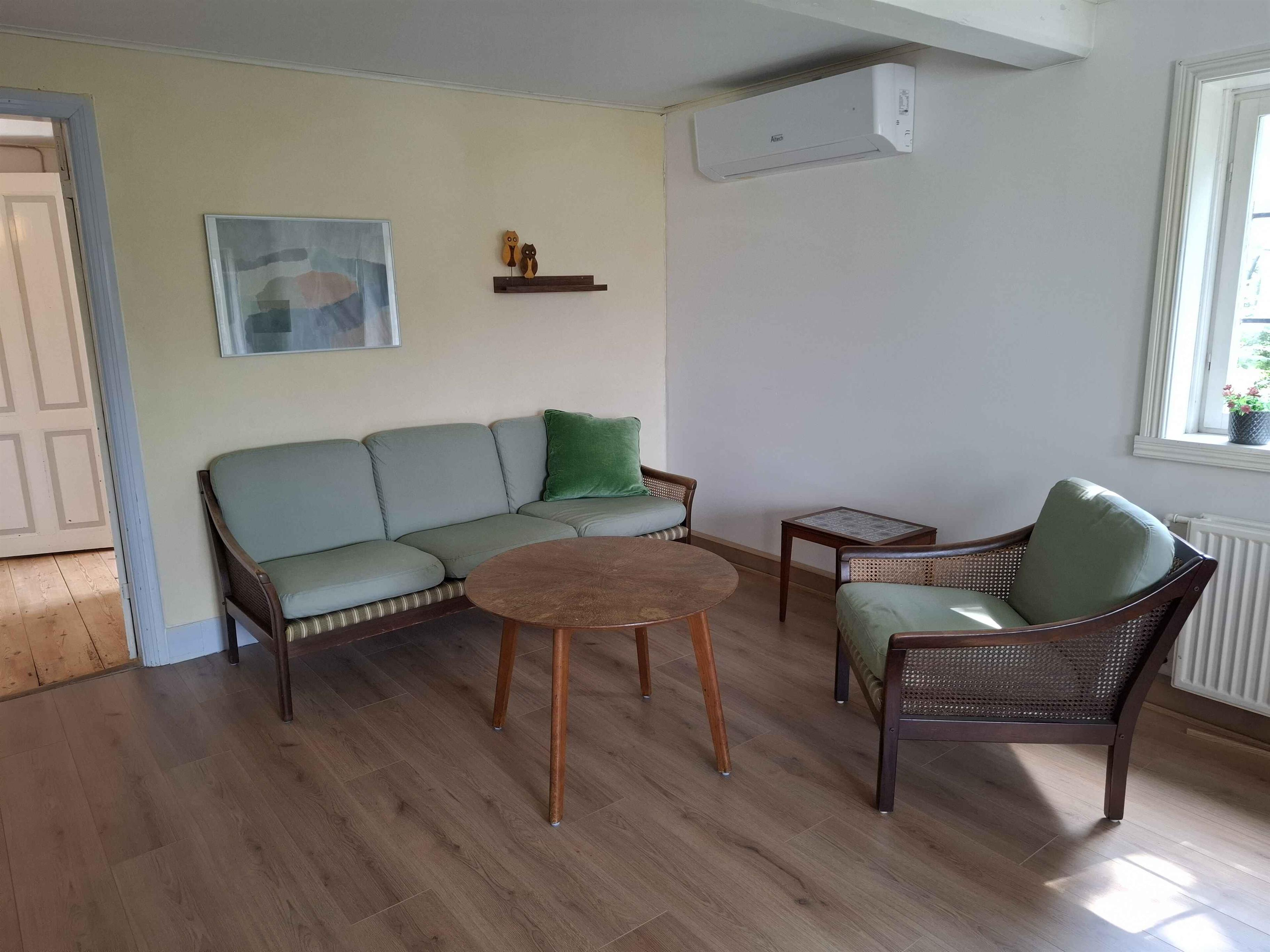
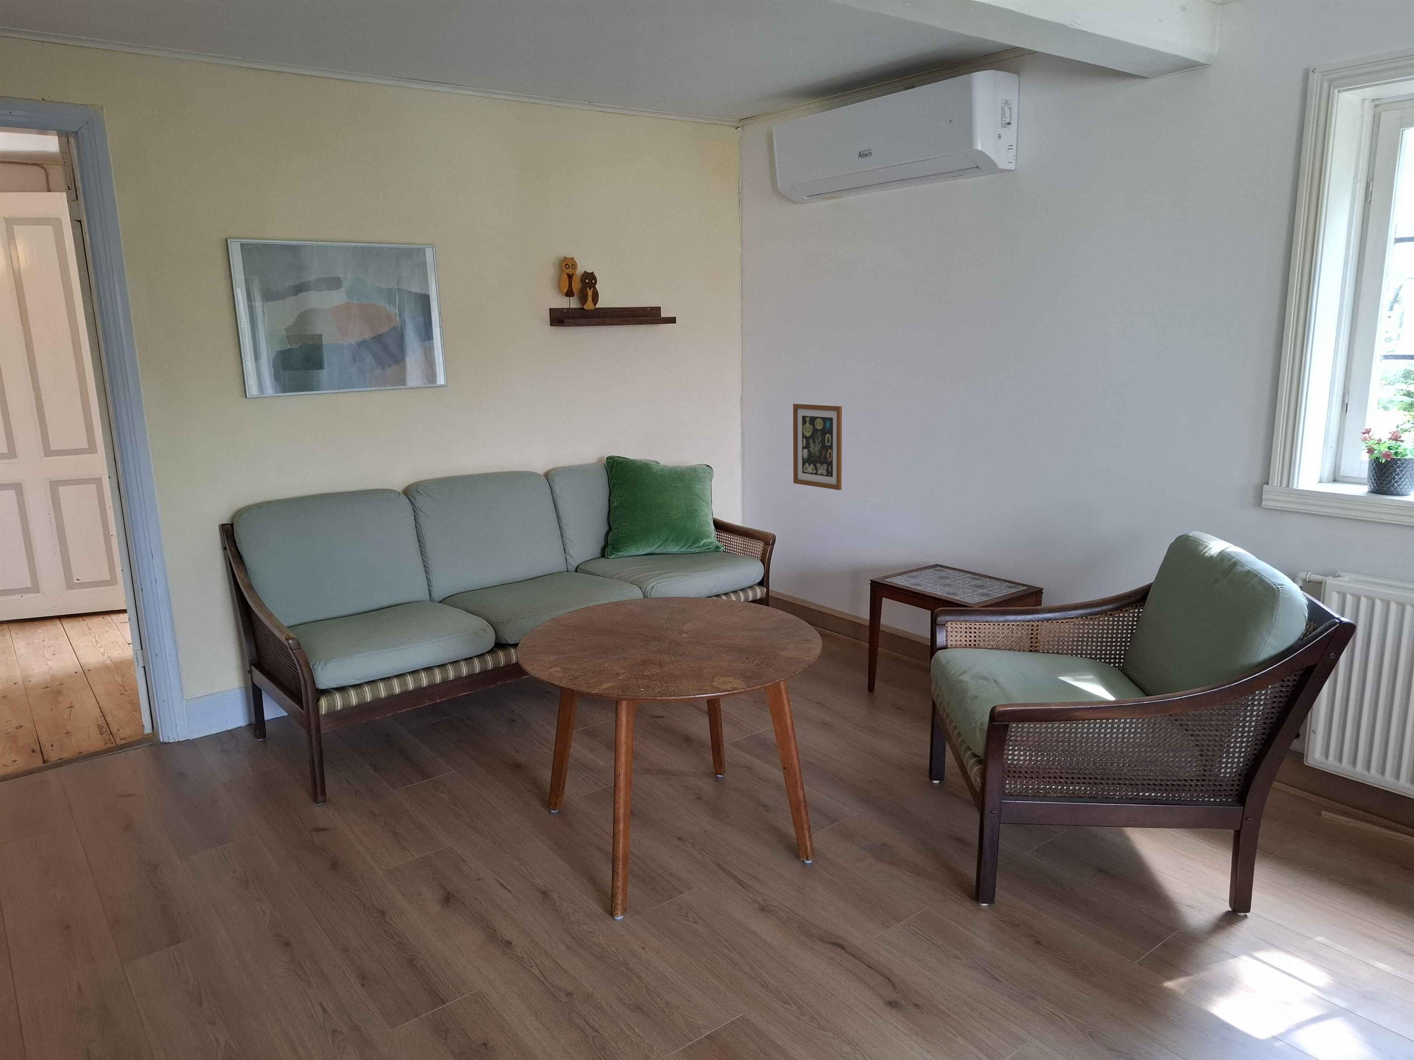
+ wall art [793,403,842,491]
